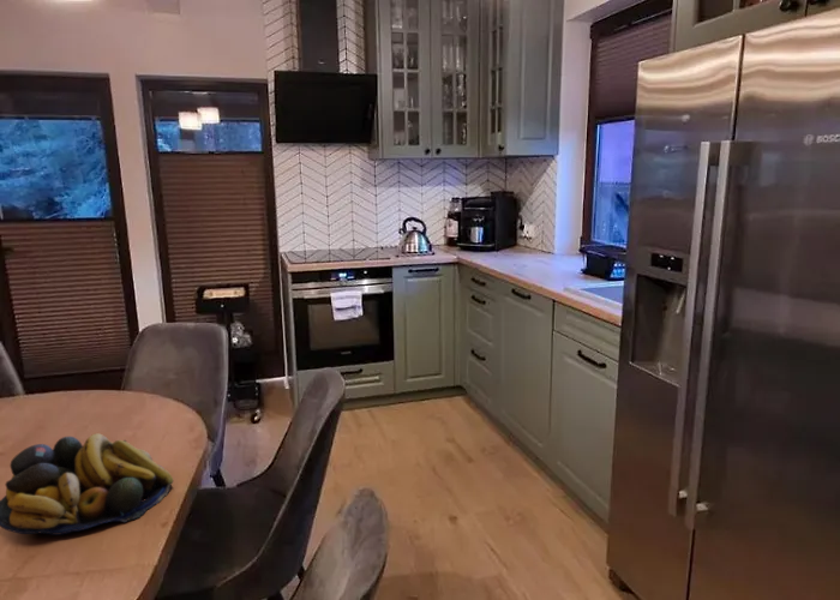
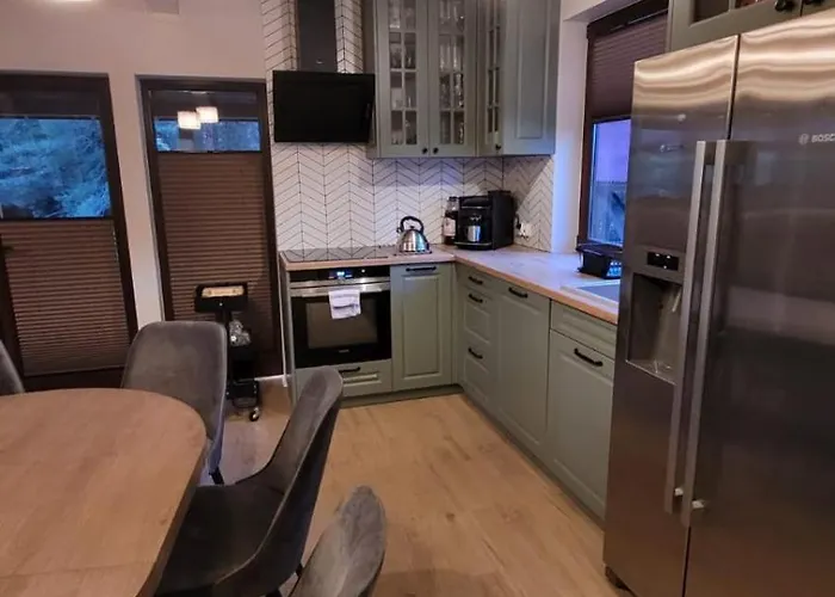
- fruit bowl [0,432,174,536]
